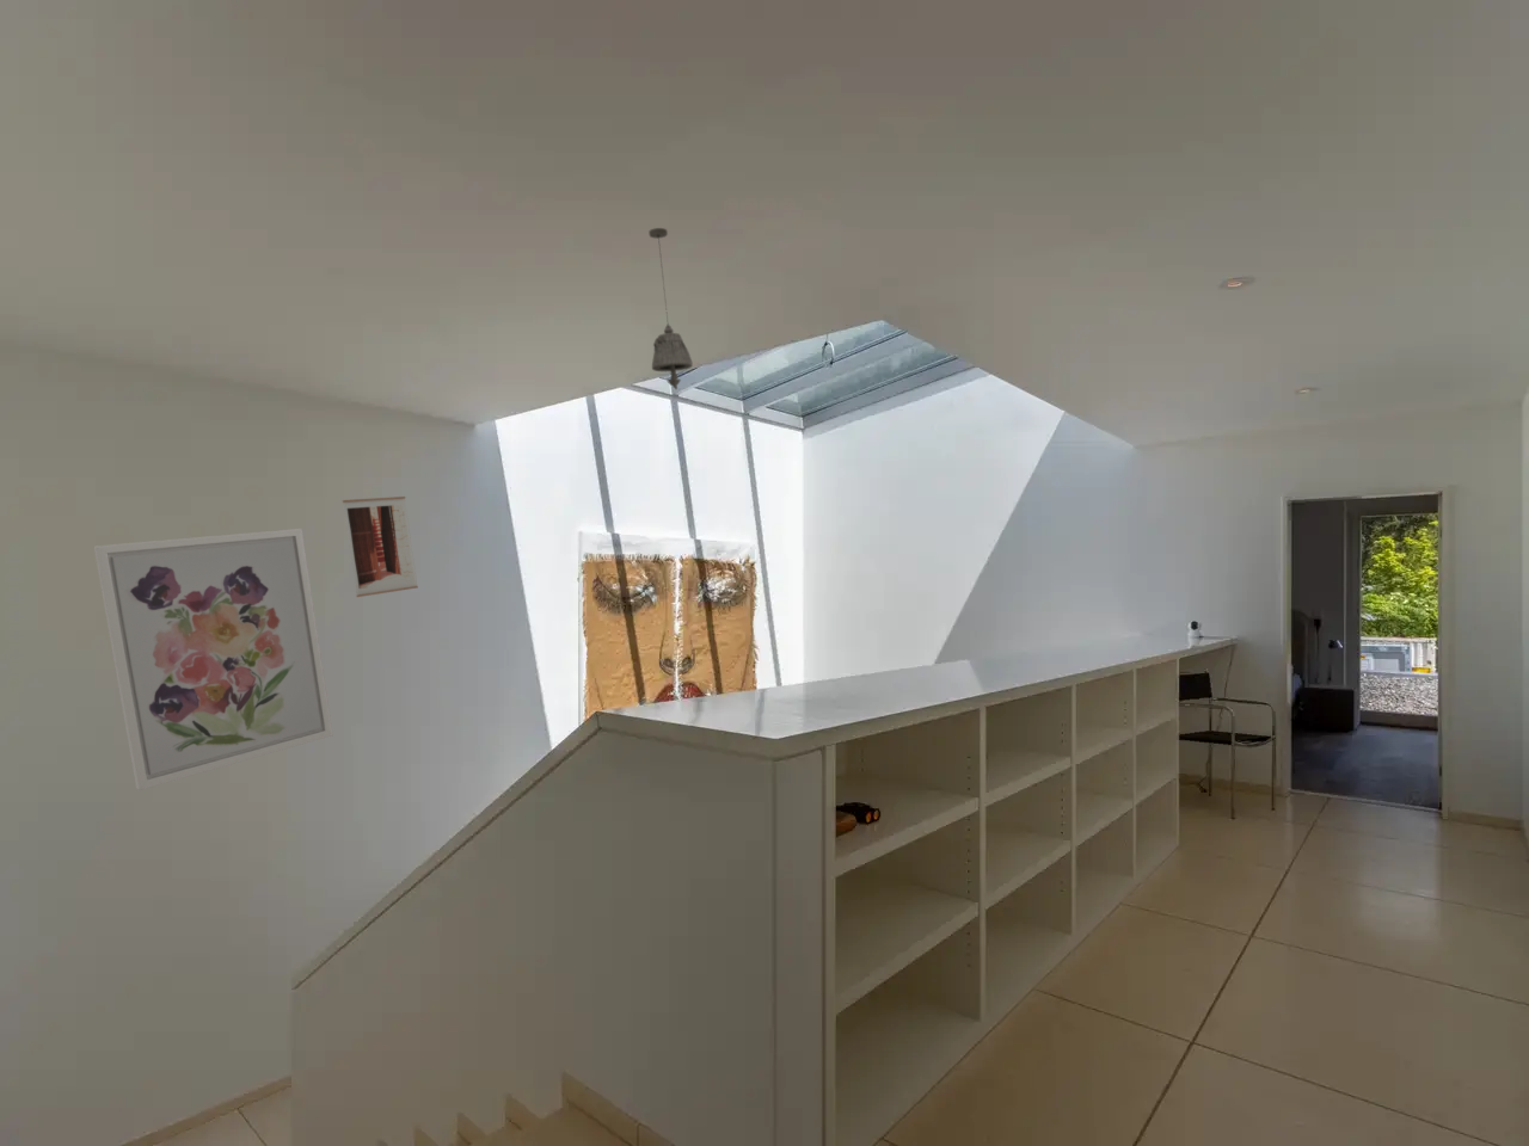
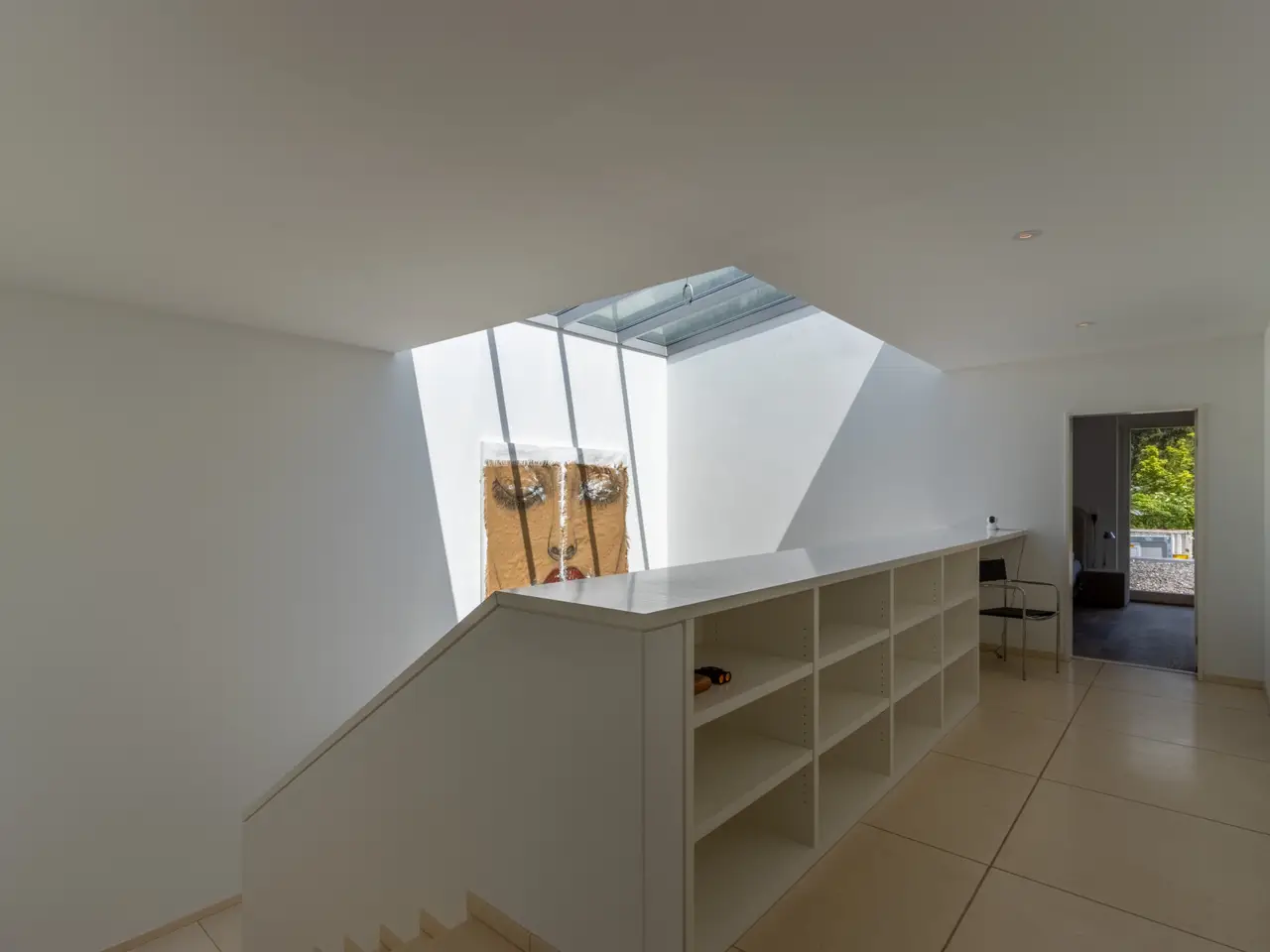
- wall art [93,527,335,791]
- wall art [342,496,419,598]
- pendant light [648,226,693,390]
